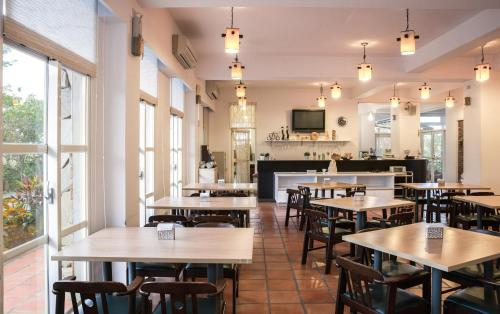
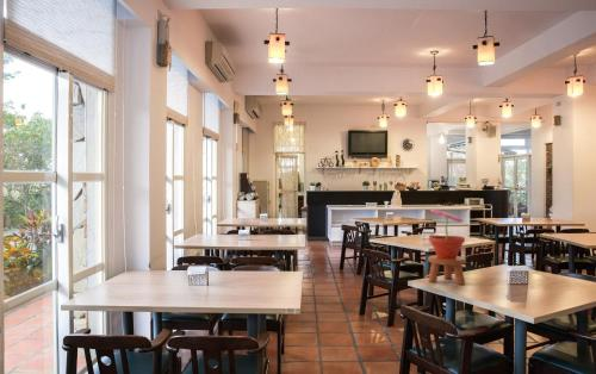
+ potted flower [427,207,467,286]
